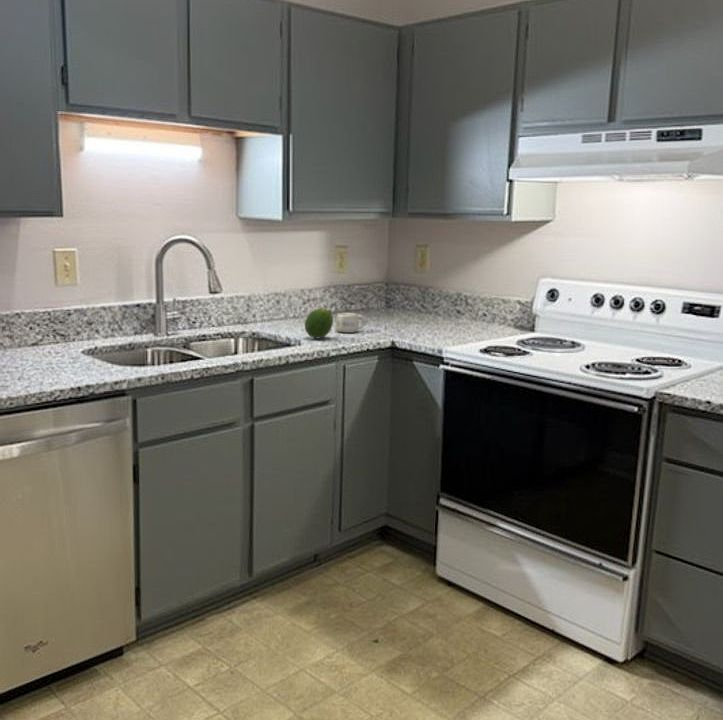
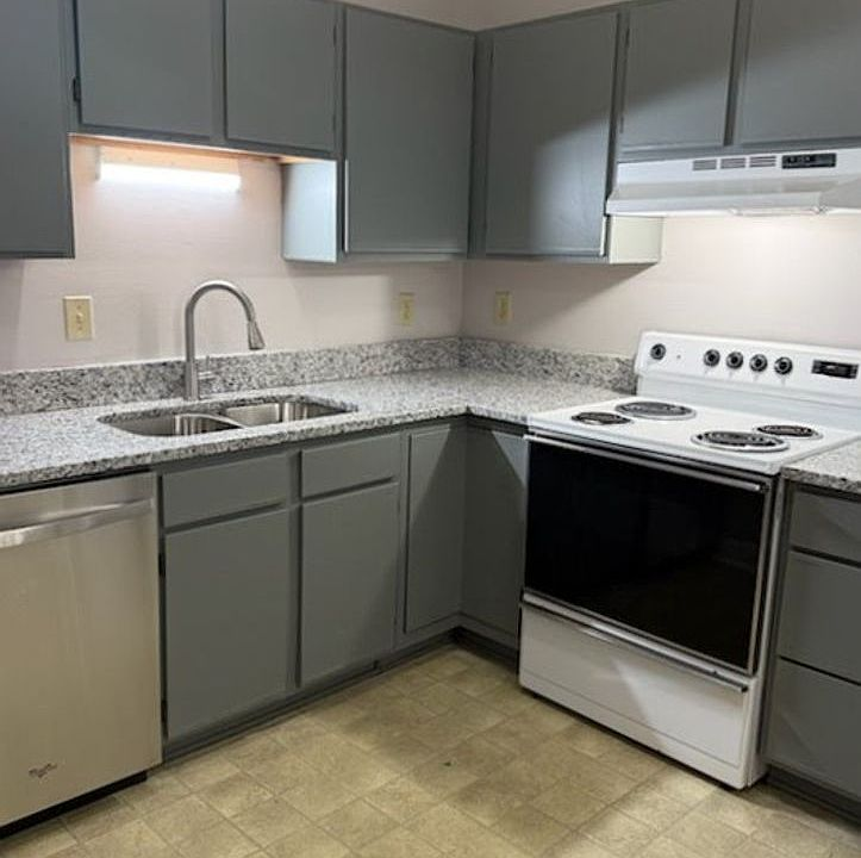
- mug [334,312,367,334]
- fruit [304,307,334,339]
